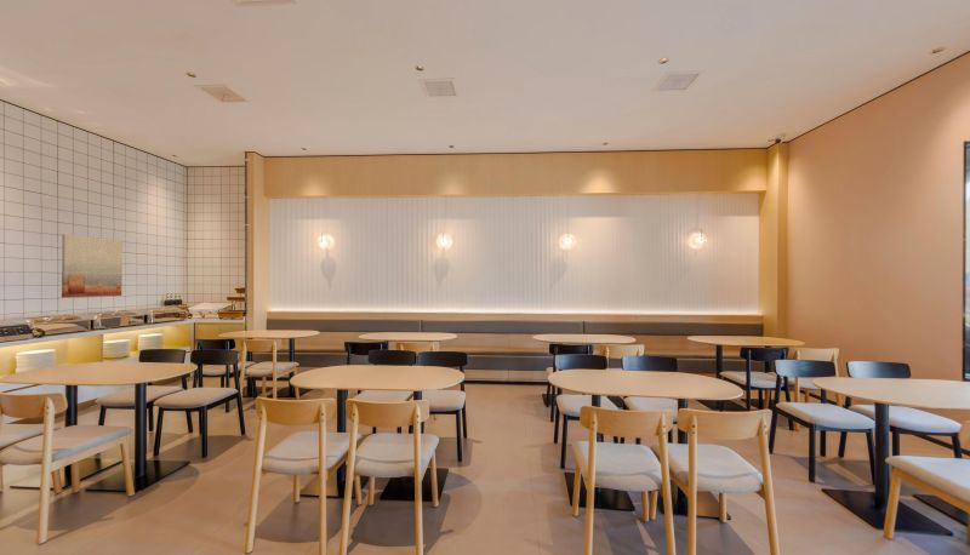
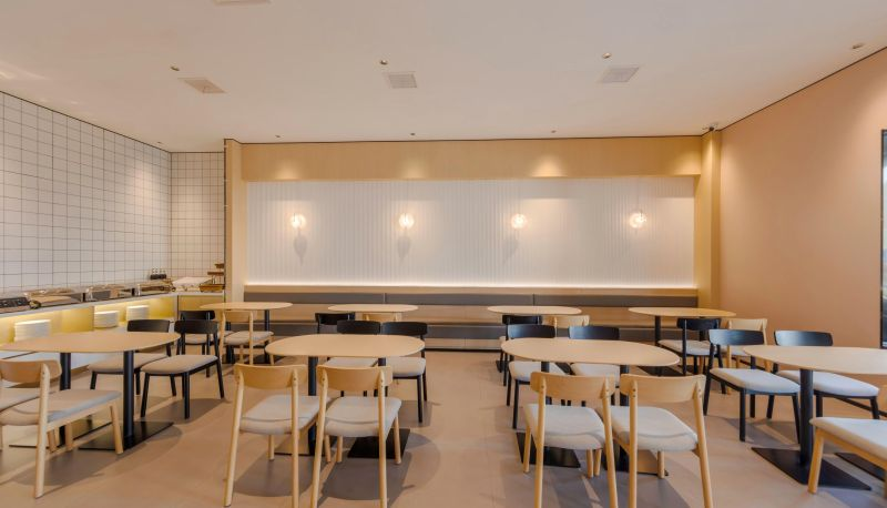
- wall art [61,233,124,299]
